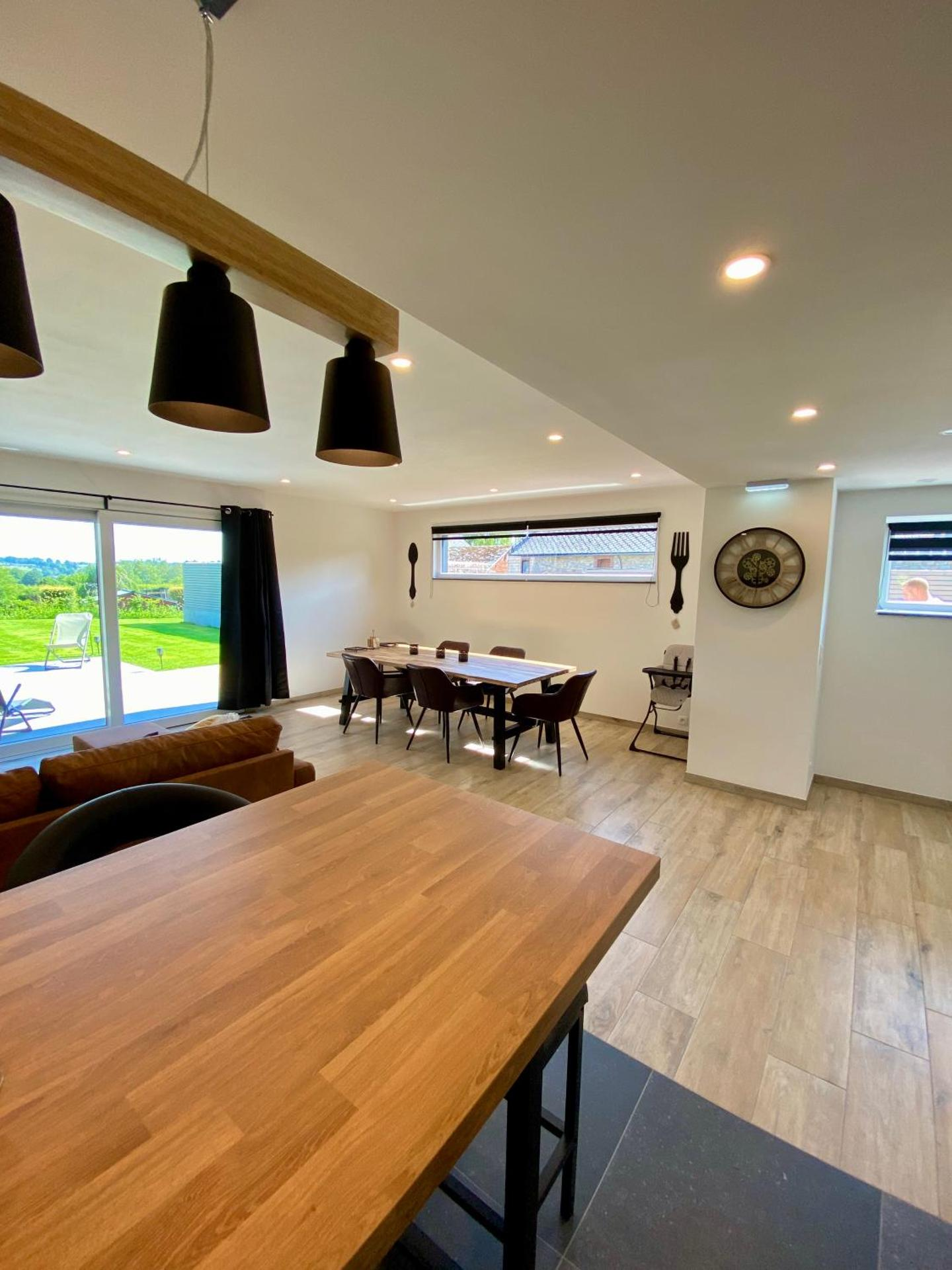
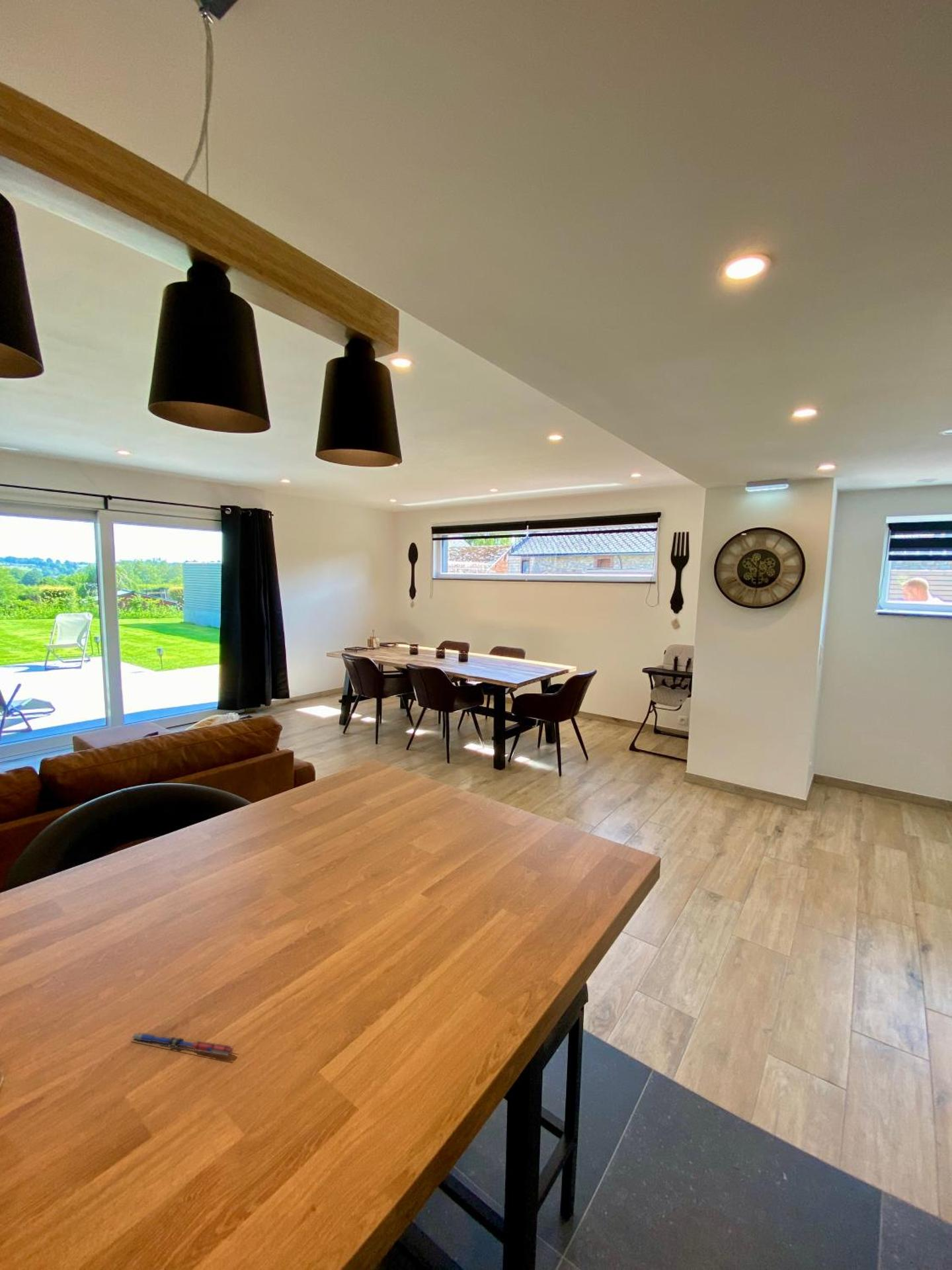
+ pen [130,1031,235,1056]
